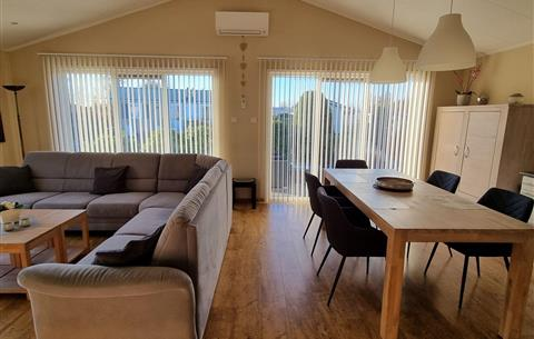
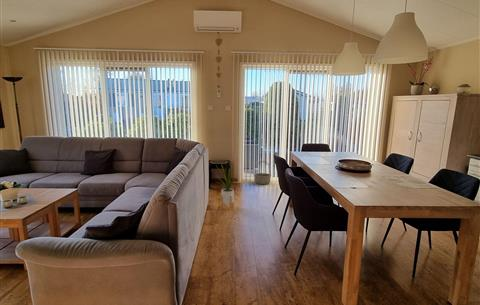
+ basket [253,160,272,185]
+ house plant [215,162,242,211]
